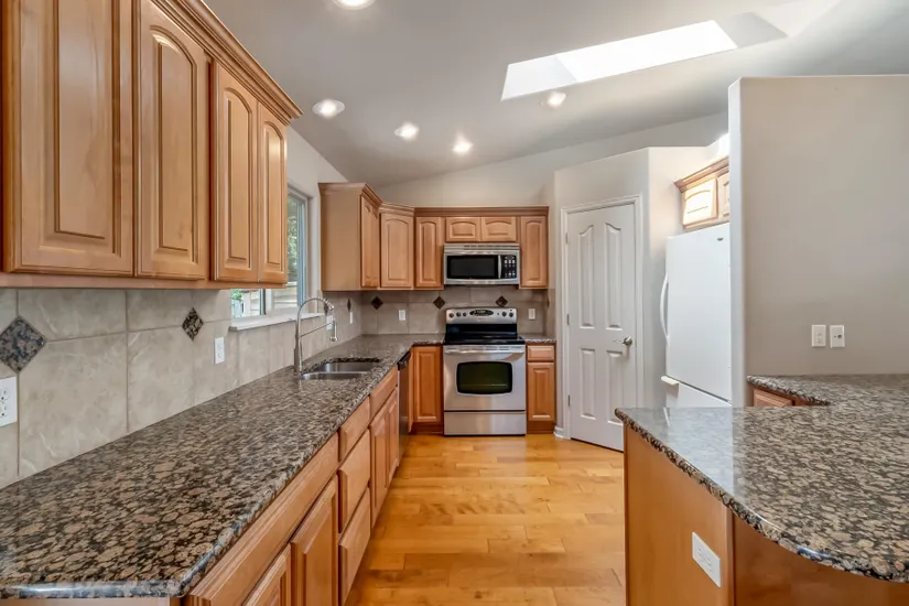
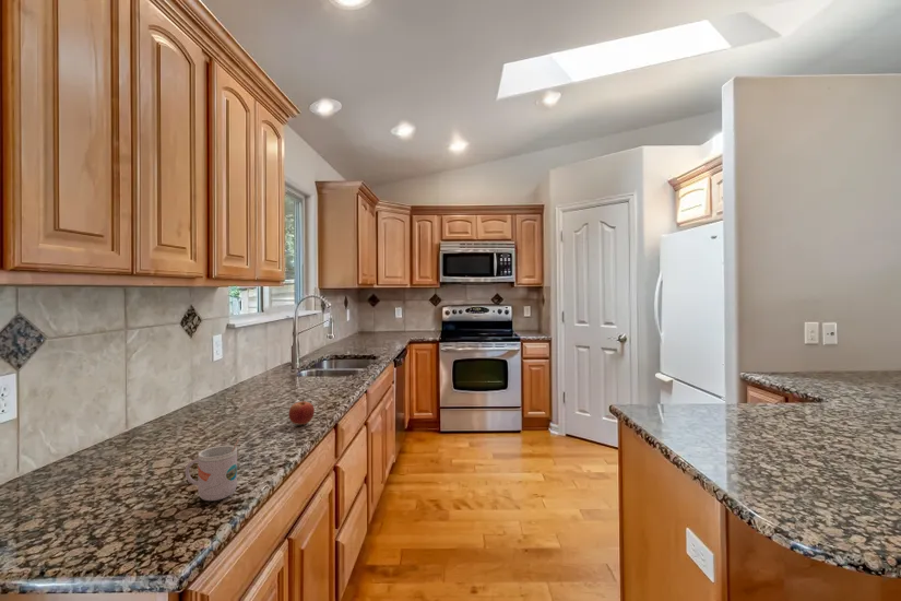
+ apple [287,399,316,426]
+ mug [185,438,240,502]
